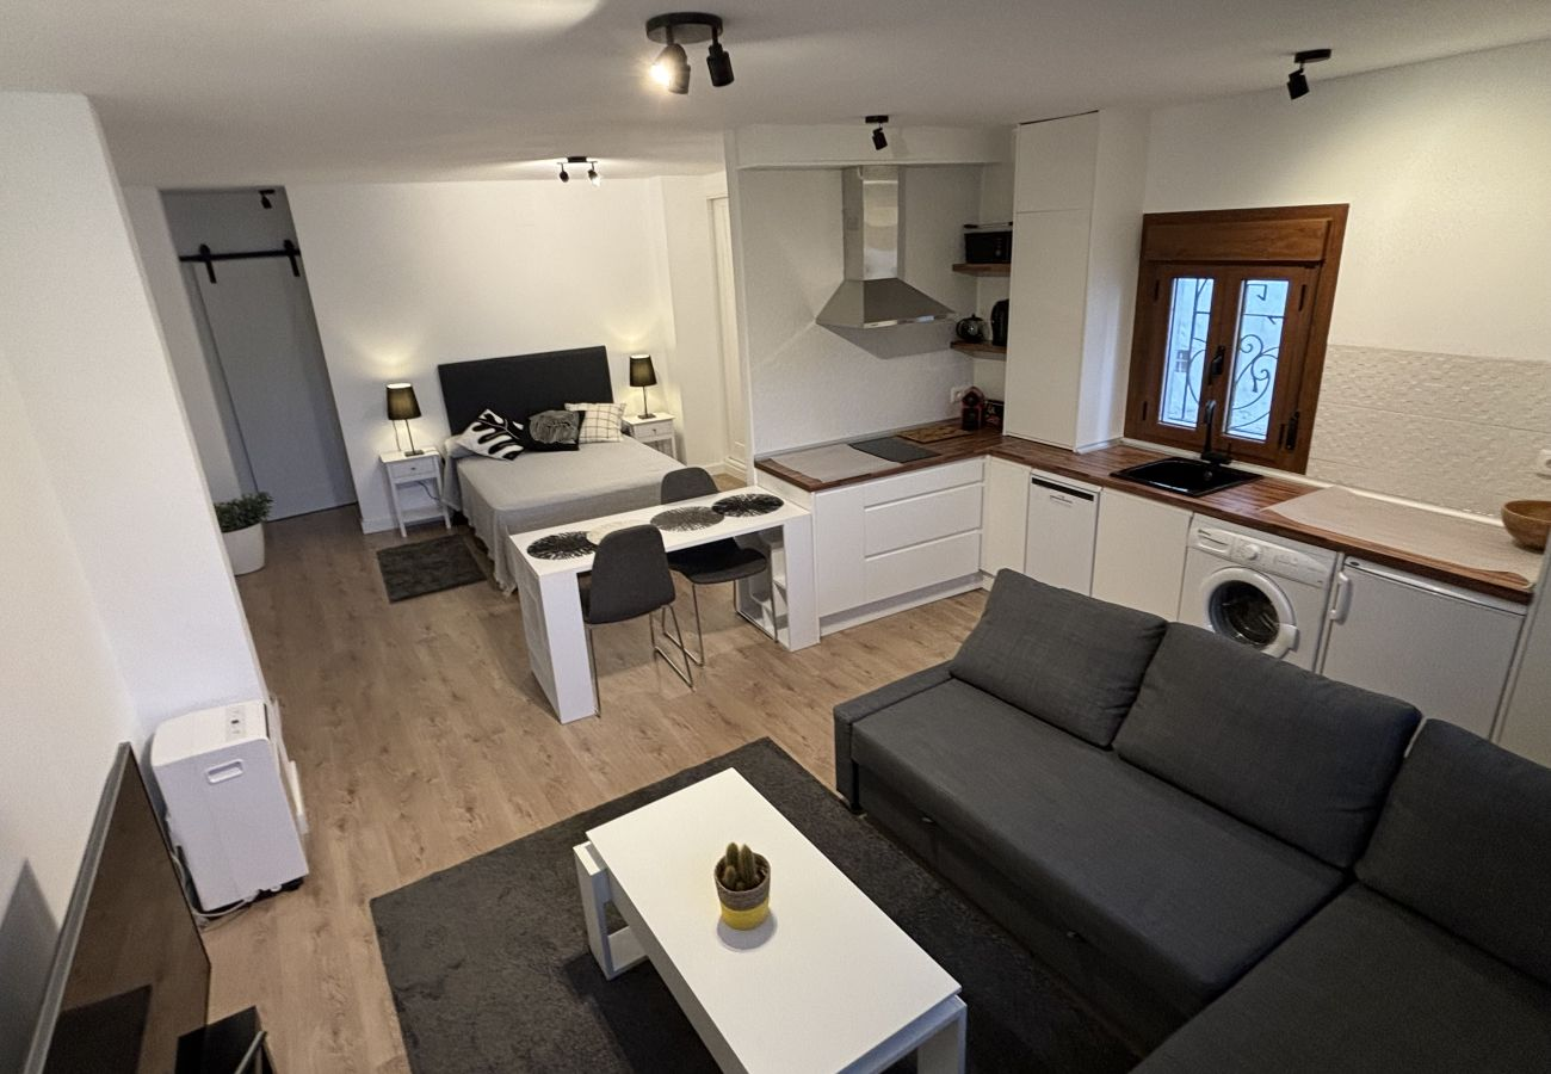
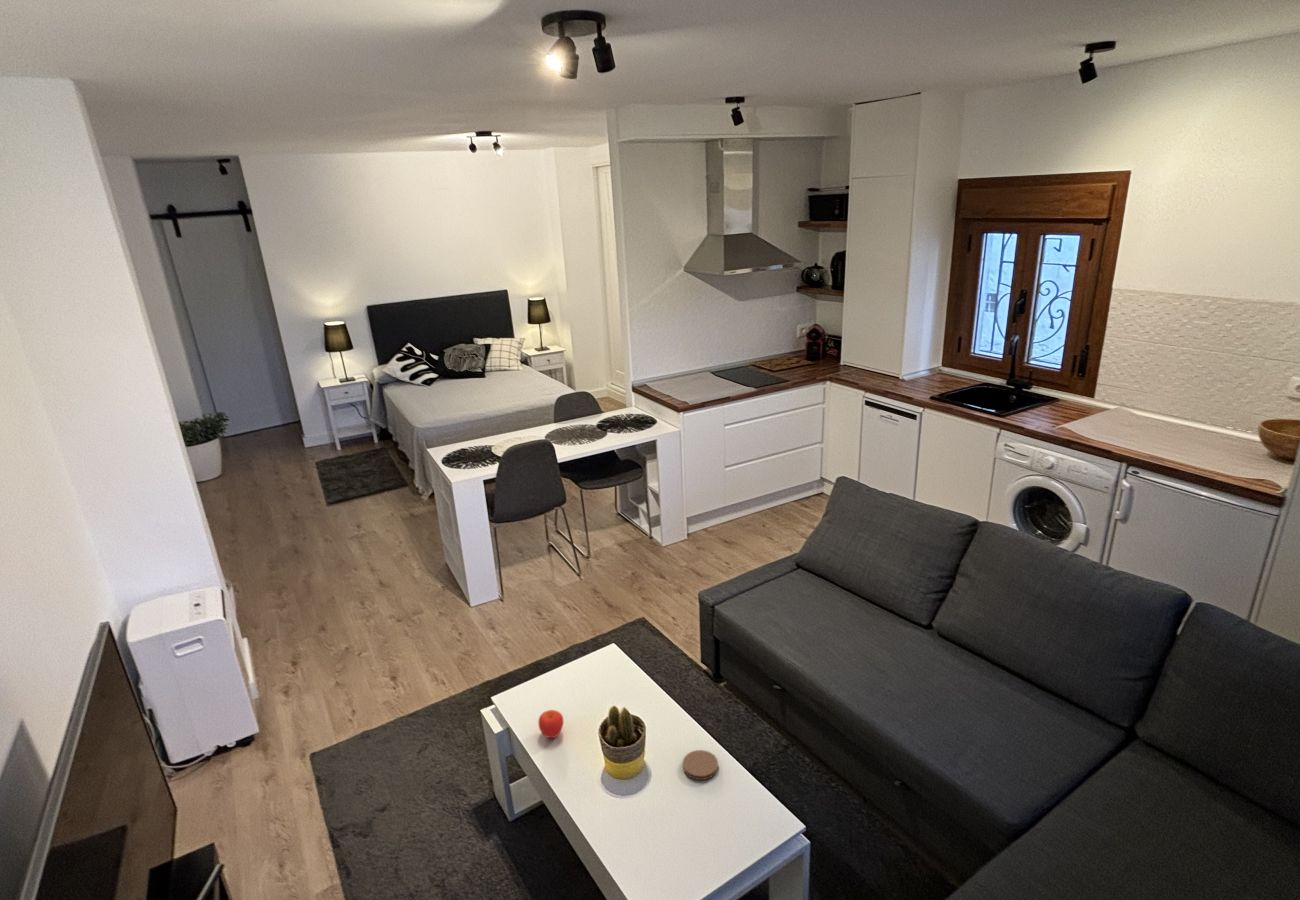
+ coaster [682,749,719,781]
+ apple [537,709,564,739]
